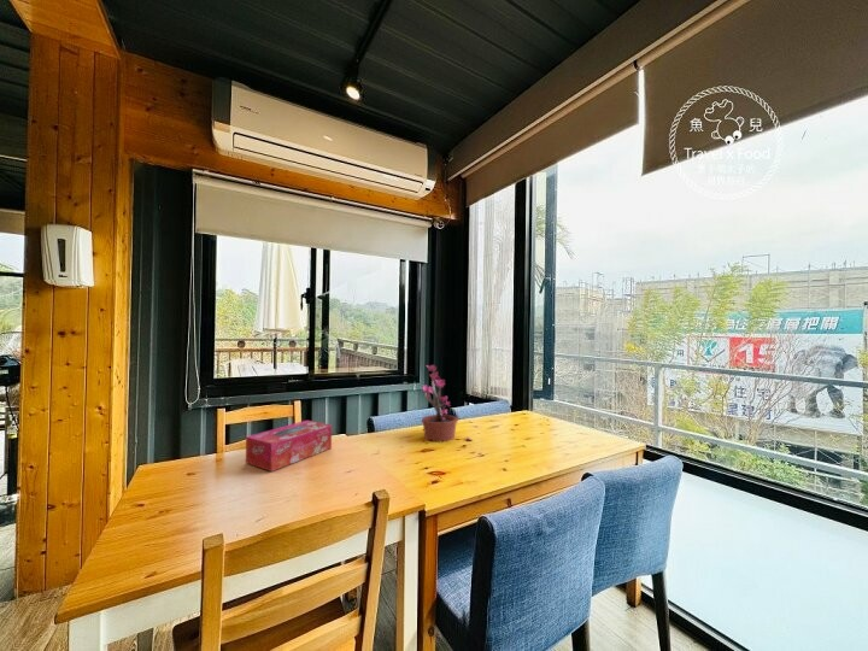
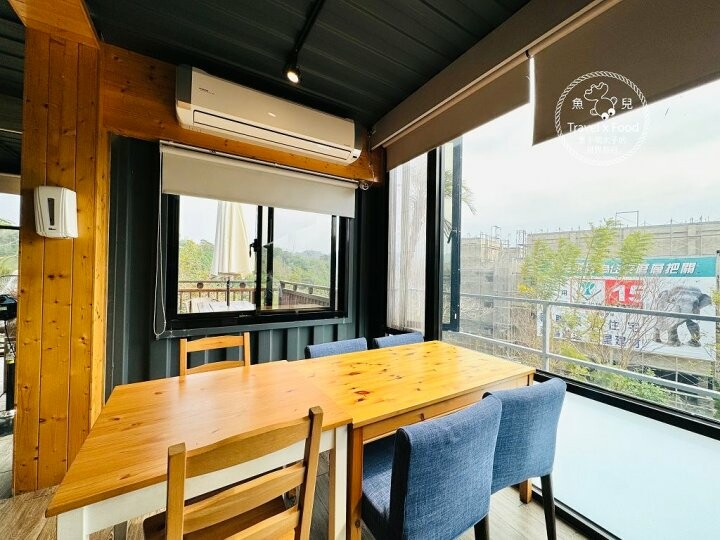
- tissue box [245,420,333,473]
- potted plant [421,364,474,444]
